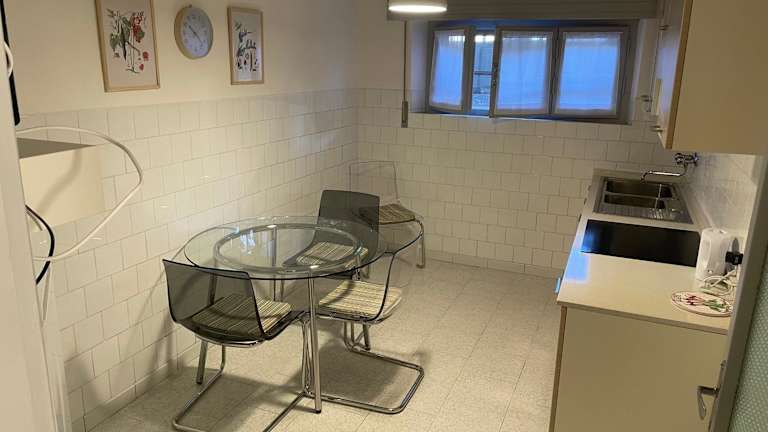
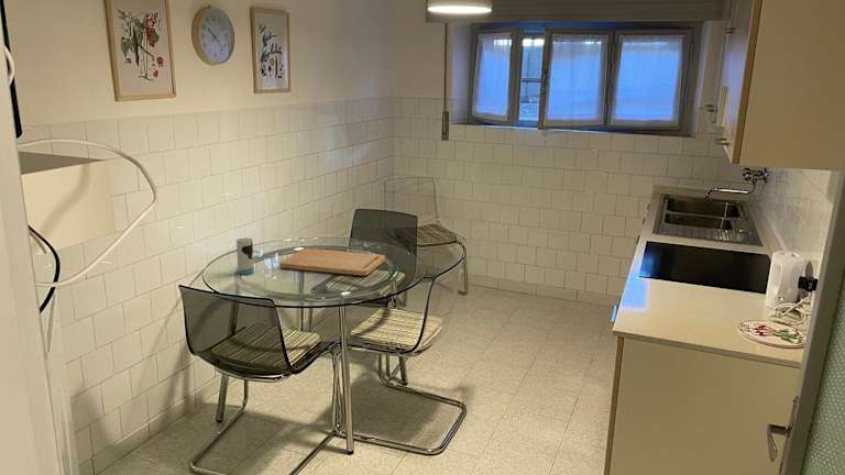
+ cutting board [279,247,386,277]
+ cup [235,238,255,276]
